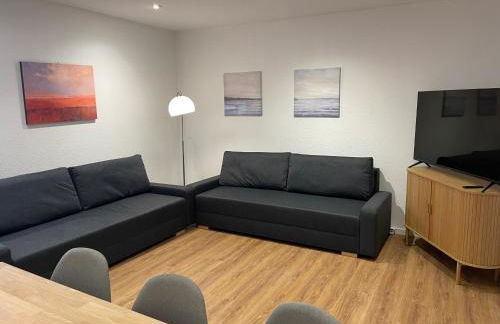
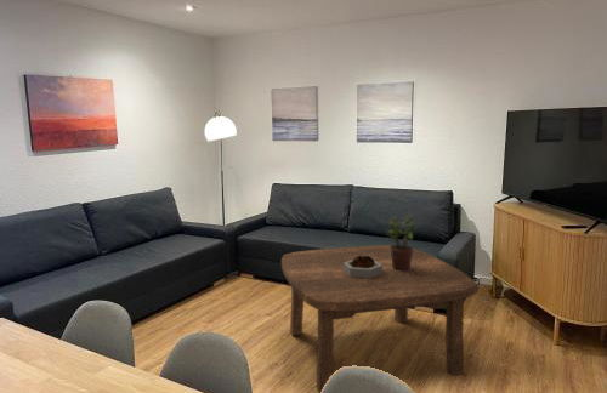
+ potted plant [384,212,419,270]
+ decorative bowl [344,256,382,278]
+ coffee table [280,244,480,393]
